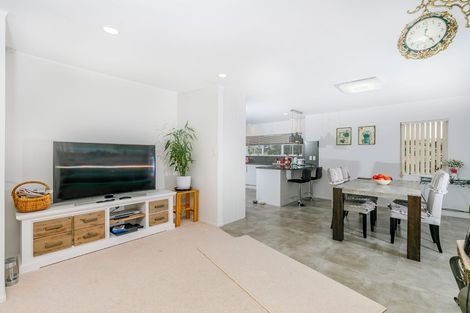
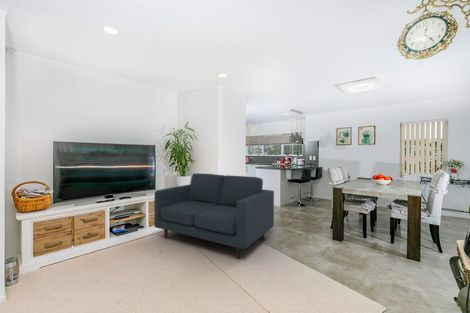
+ sofa [153,172,275,260]
